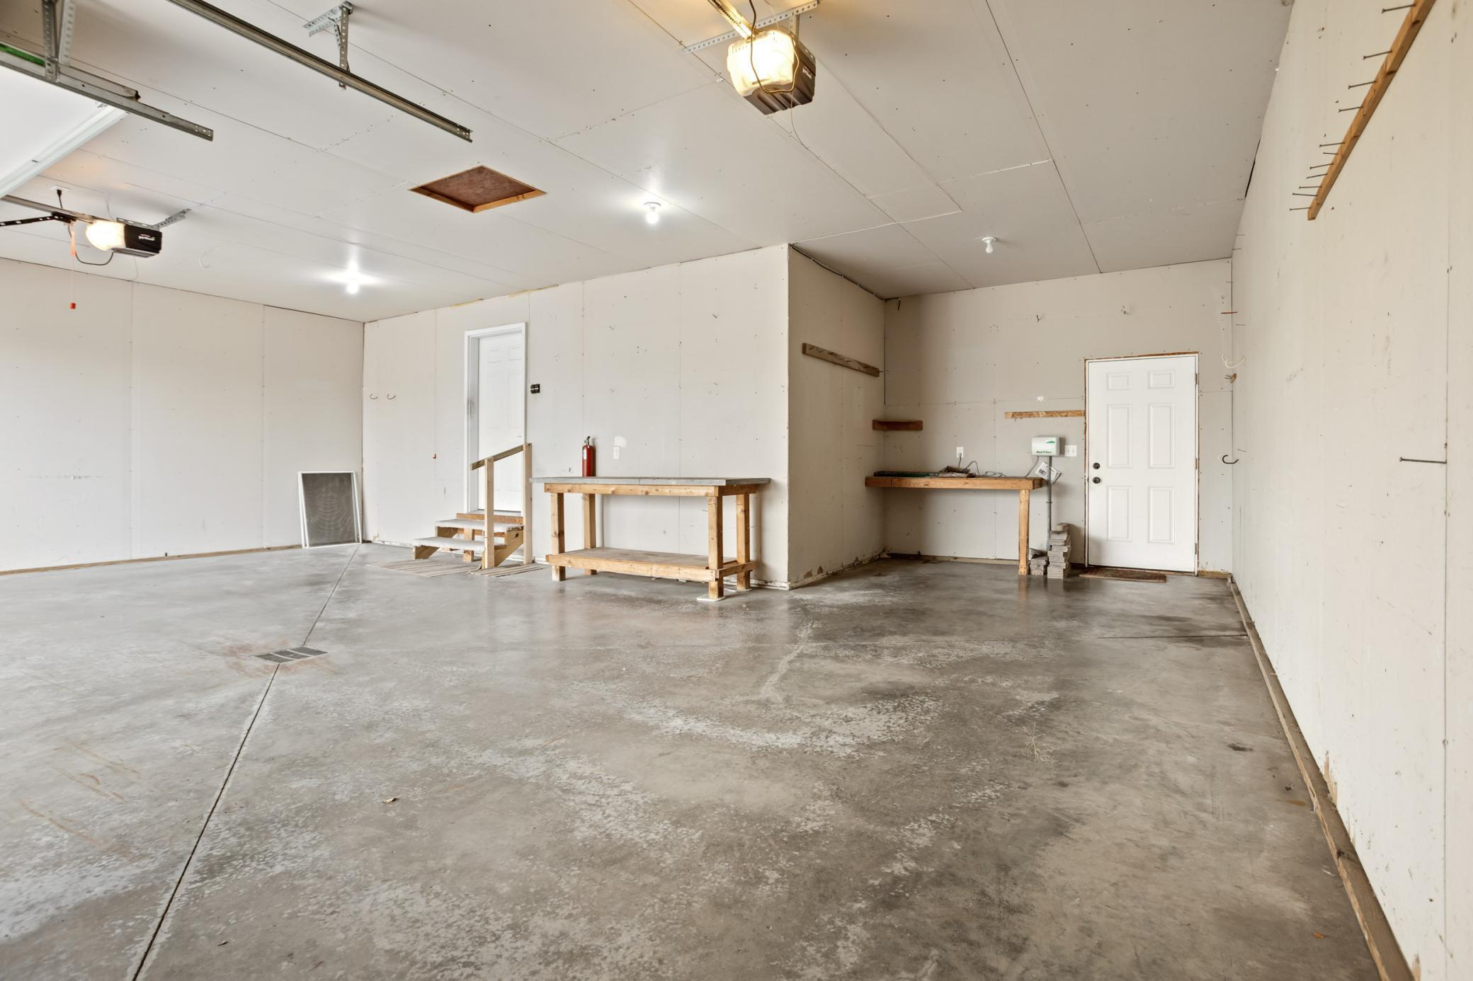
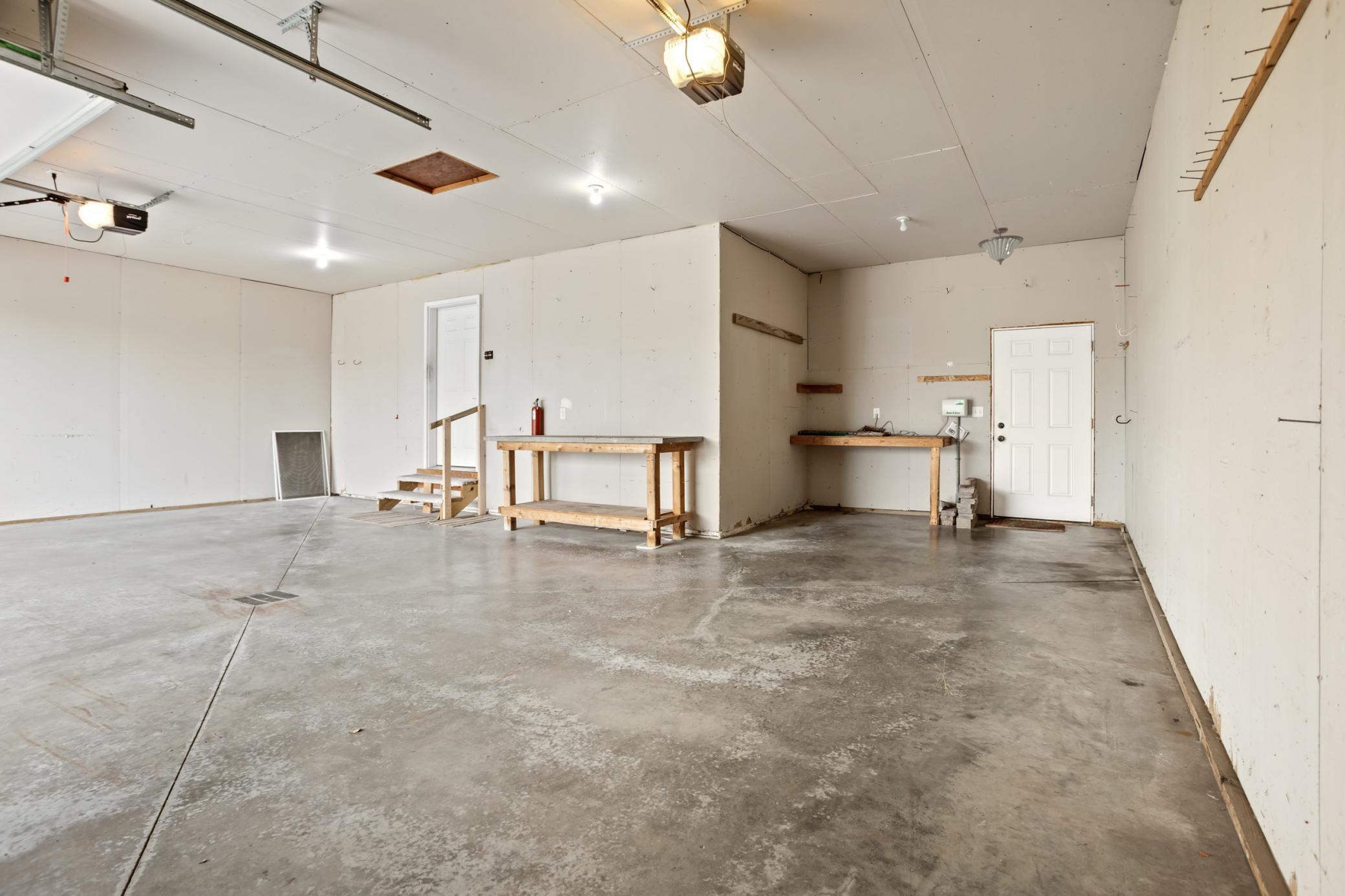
+ light fixture [978,227,1024,266]
